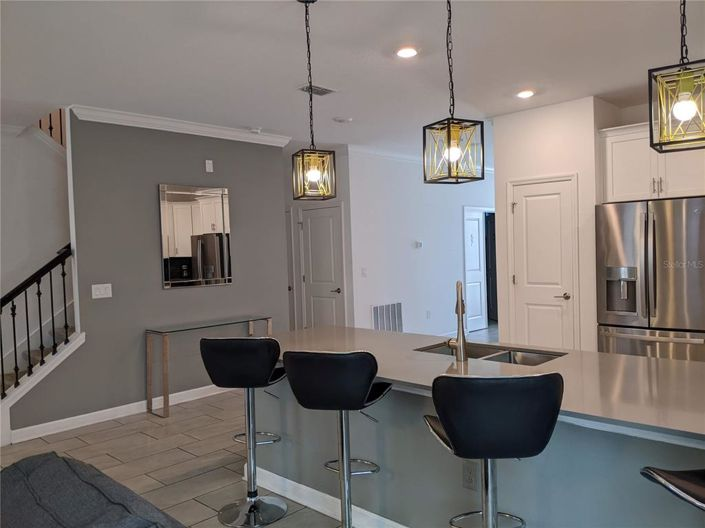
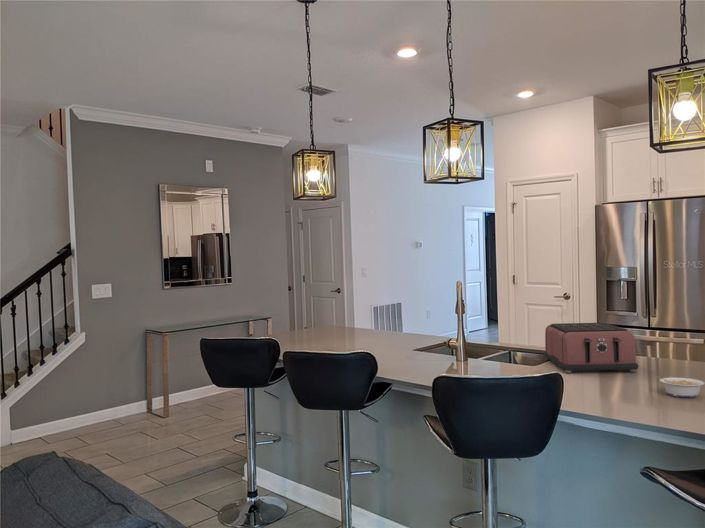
+ toaster [543,322,639,374]
+ legume [652,374,705,398]
